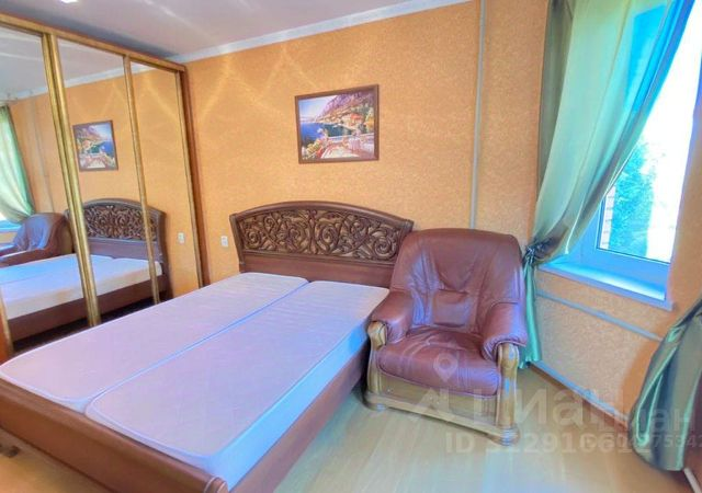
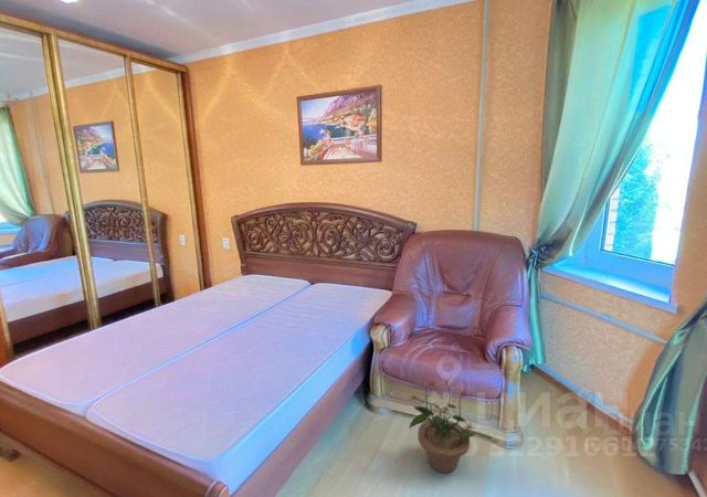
+ potted plant [409,378,476,474]
